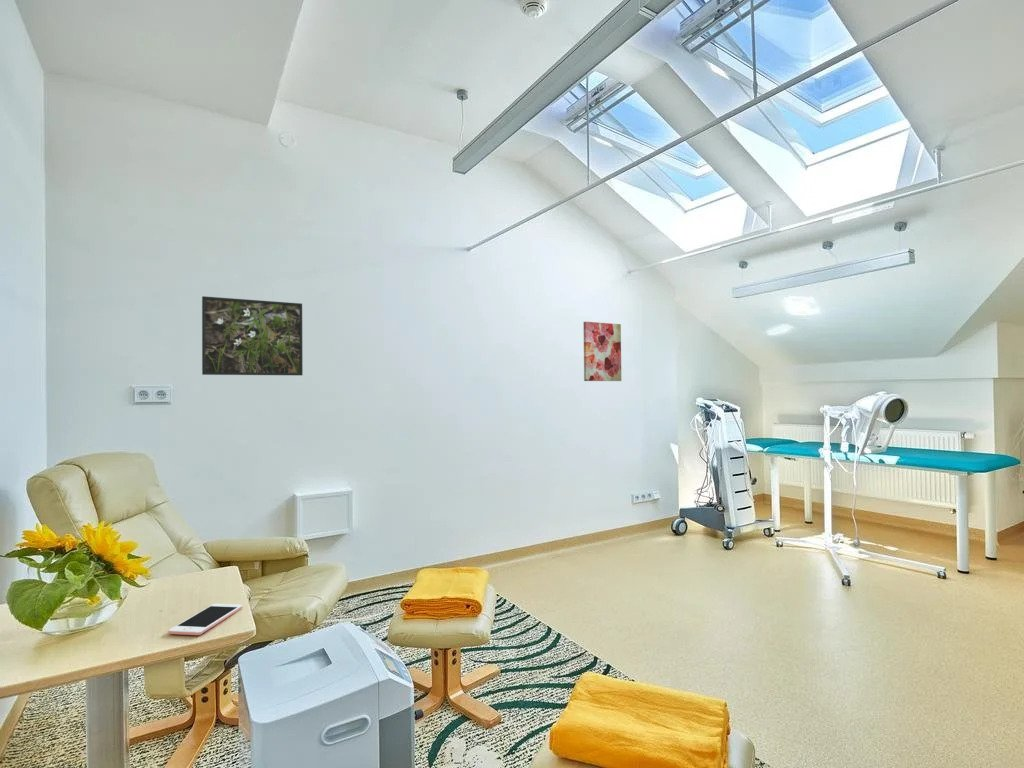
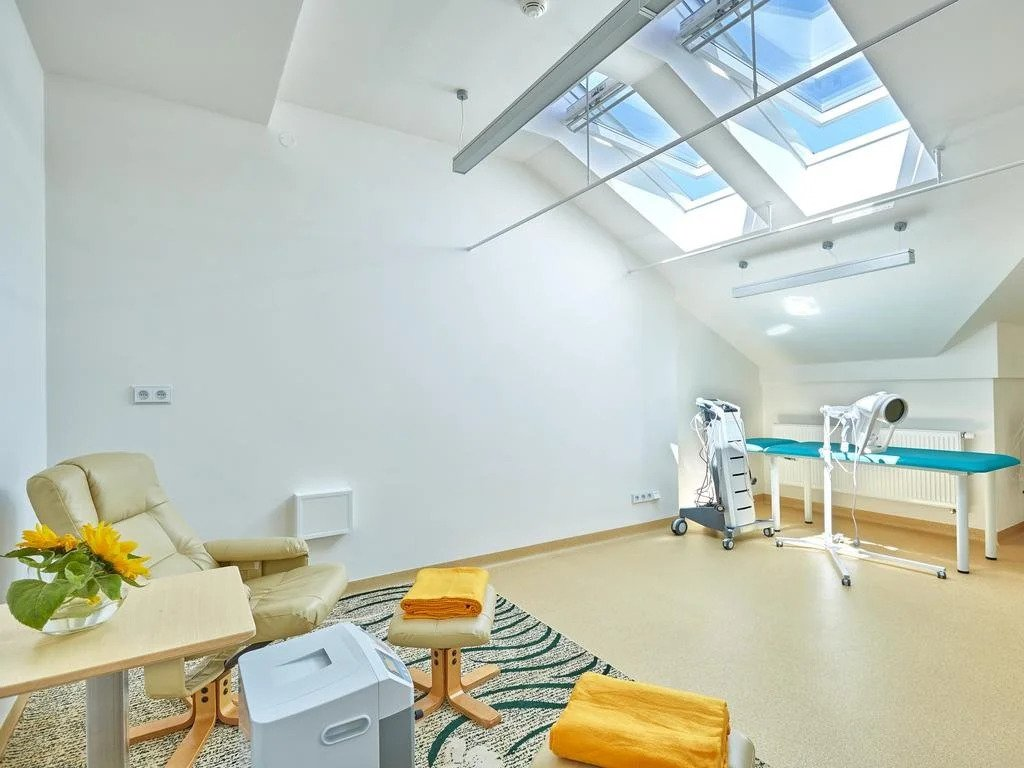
- wall art [582,321,622,382]
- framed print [201,295,304,376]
- cell phone [167,603,243,636]
